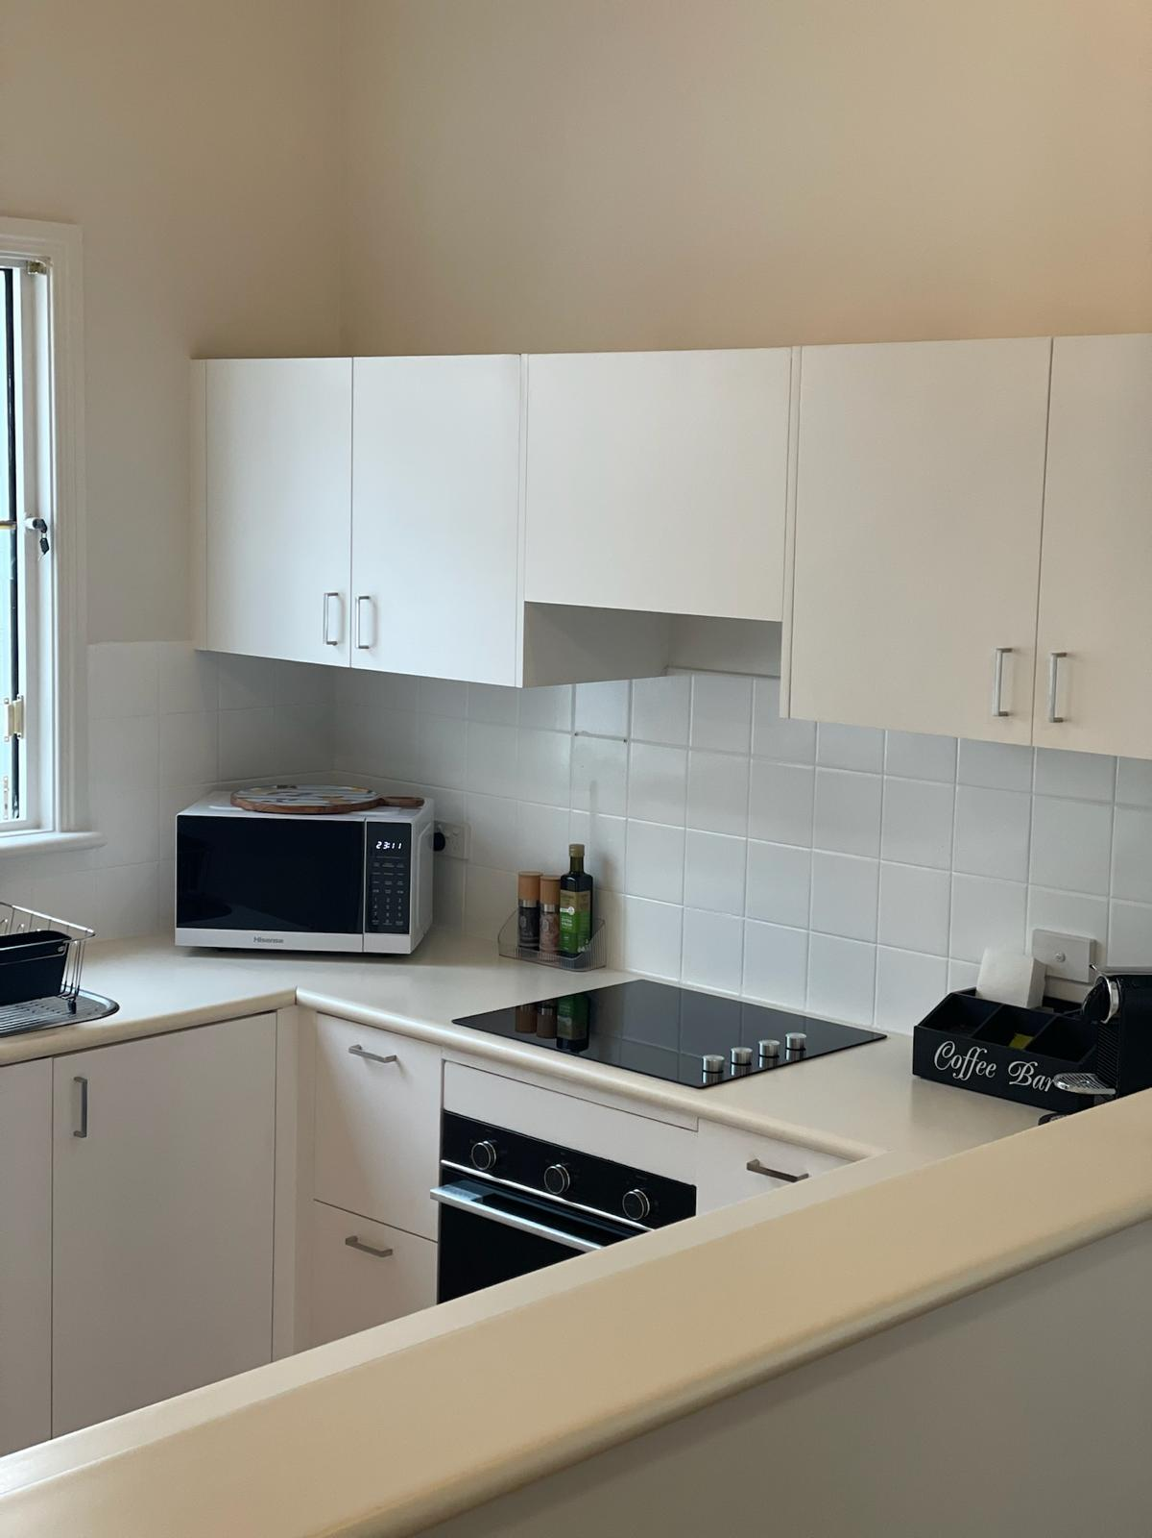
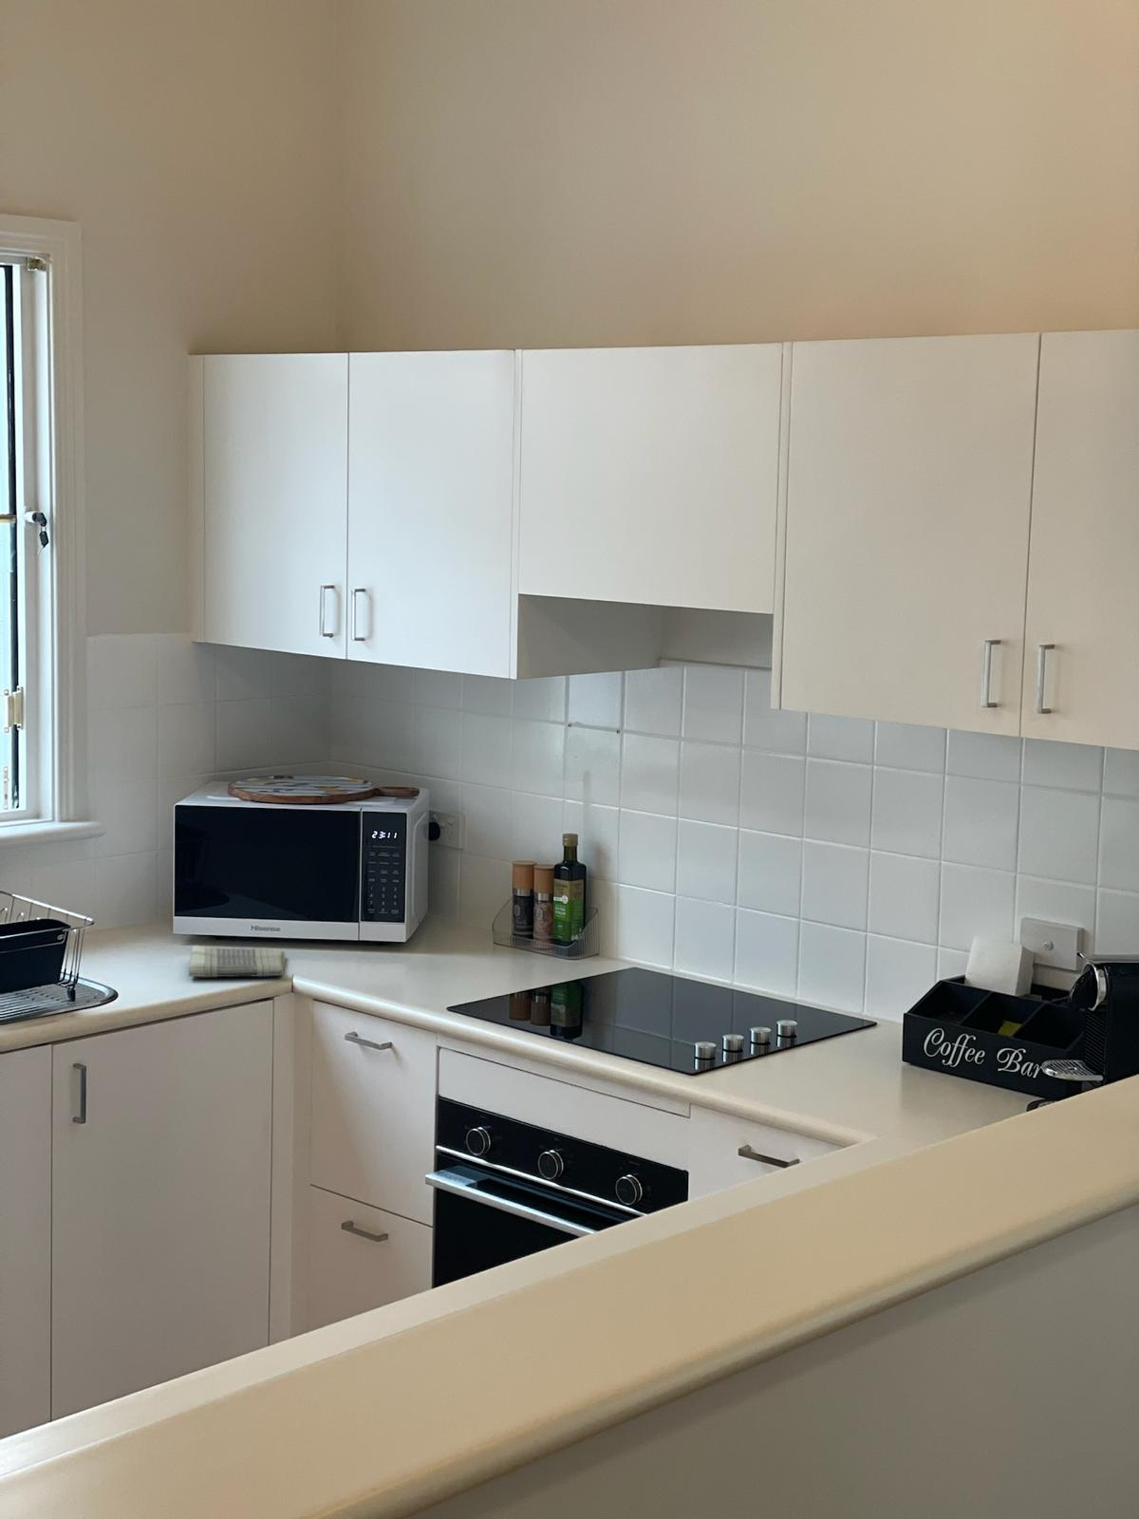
+ dish towel [188,945,287,978]
